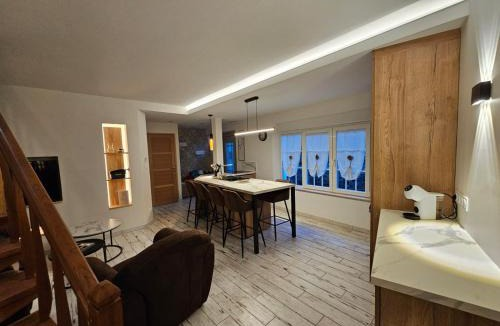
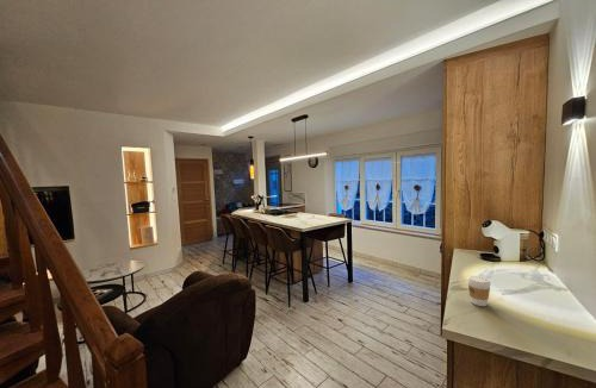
+ coffee cup [466,275,492,307]
